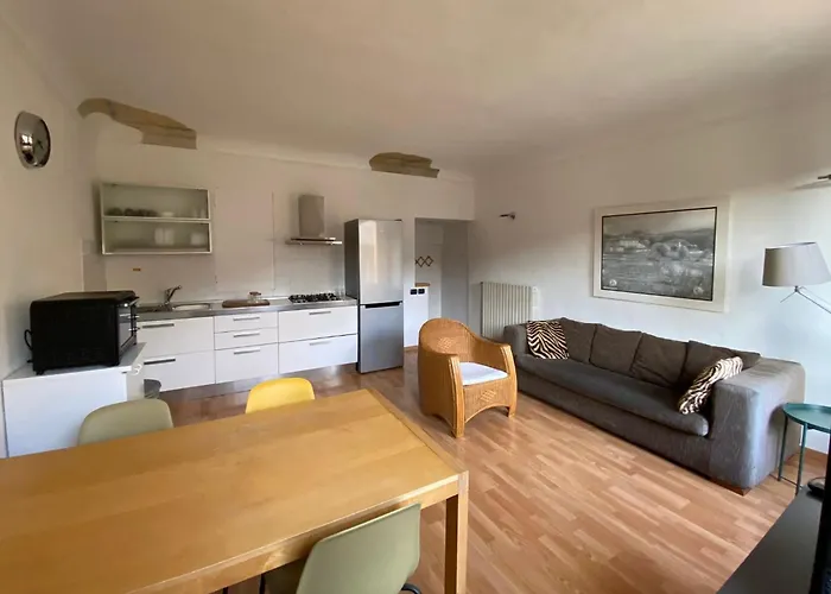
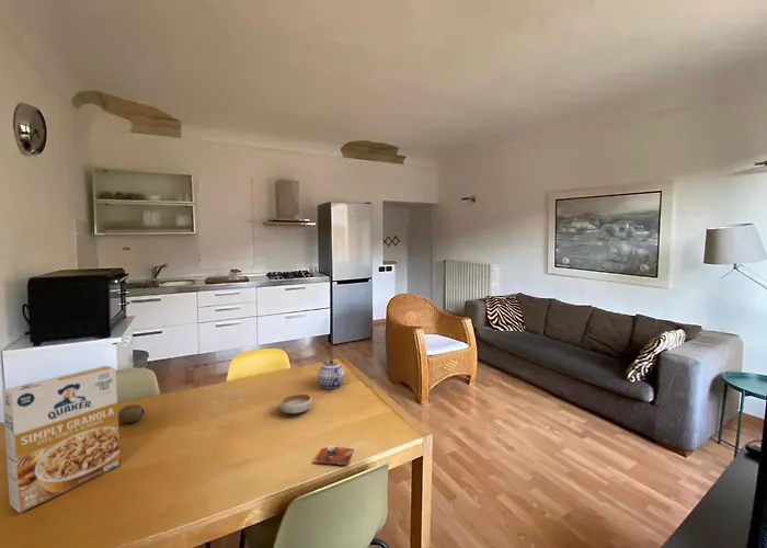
+ fruit [117,404,146,424]
+ cereal box [1,365,122,514]
+ cup [312,444,354,466]
+ bowl [278,392,313,414]
+ teapot [317,358,345,390]
